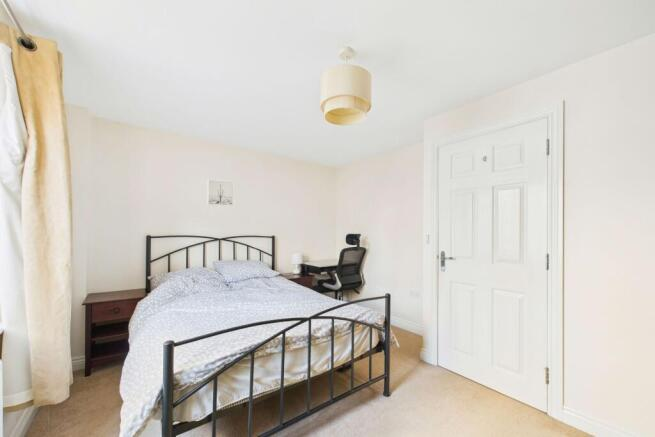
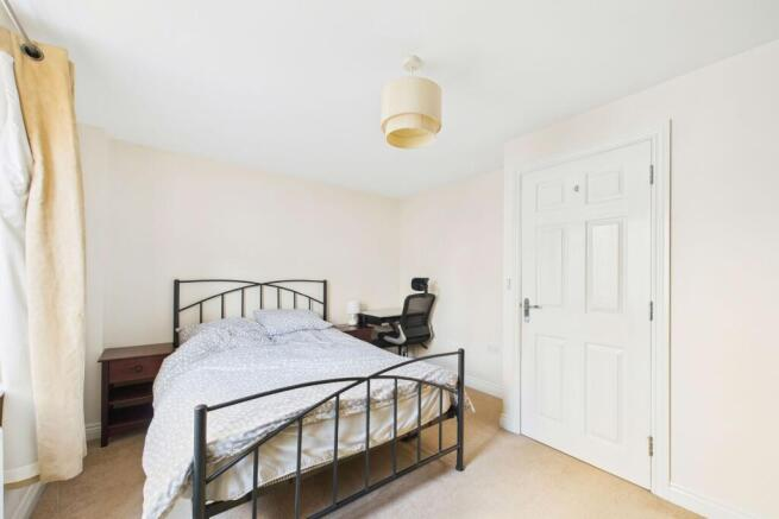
- wall art [206,179,234,207]
